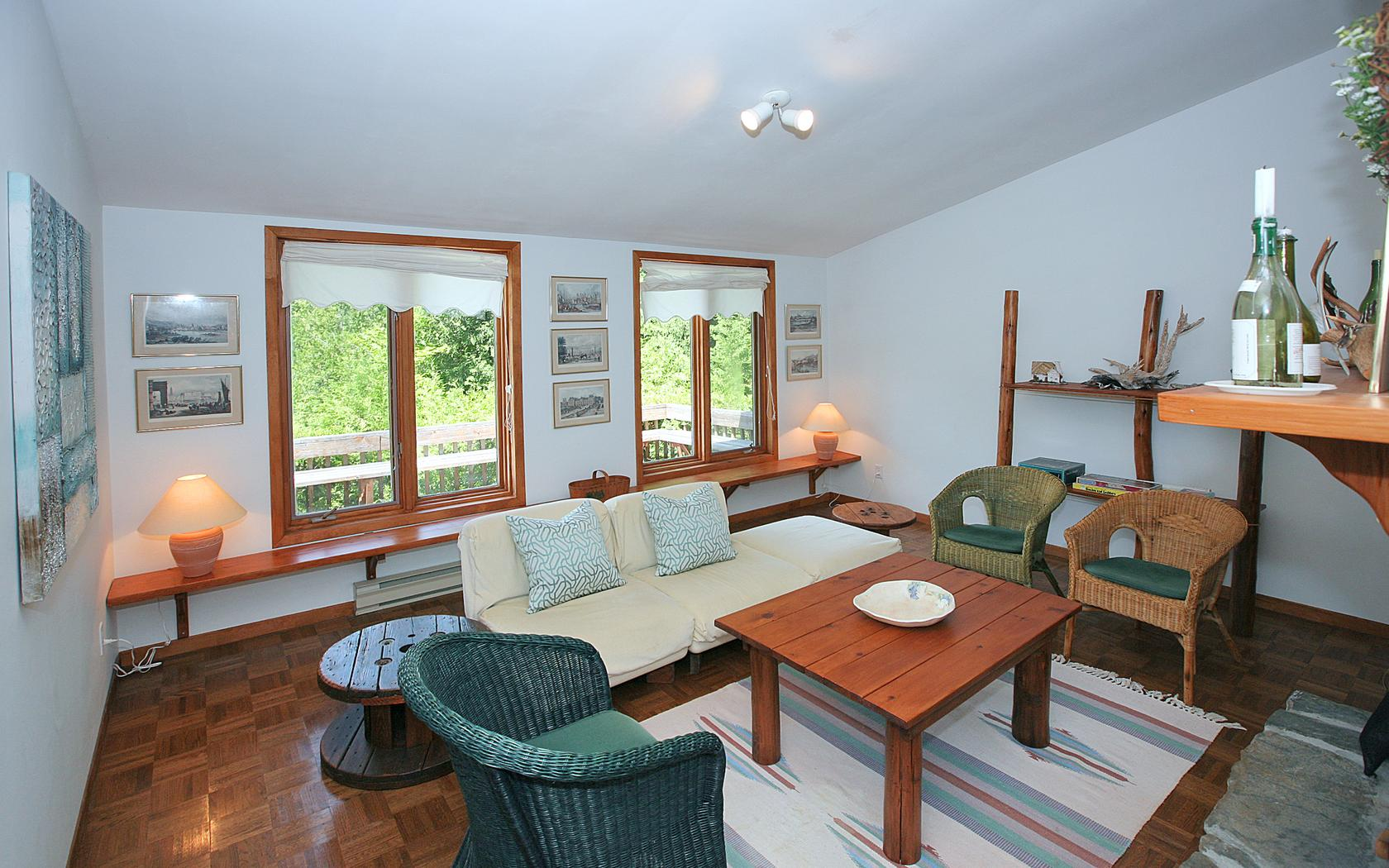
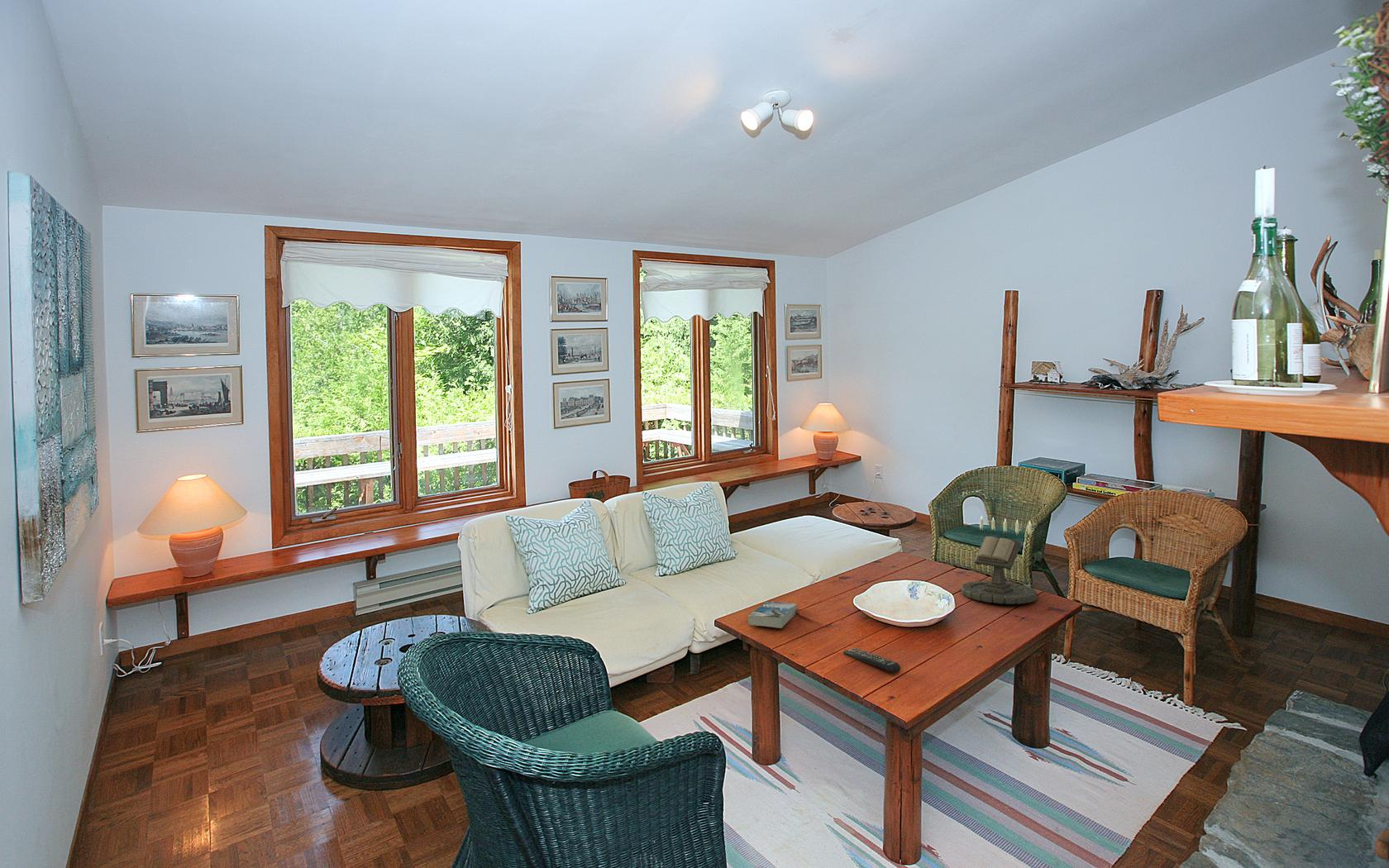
+ candle [960,516,1038,605]
+ book [747,601,798,629]
+ remote control [842,647,901,674]
